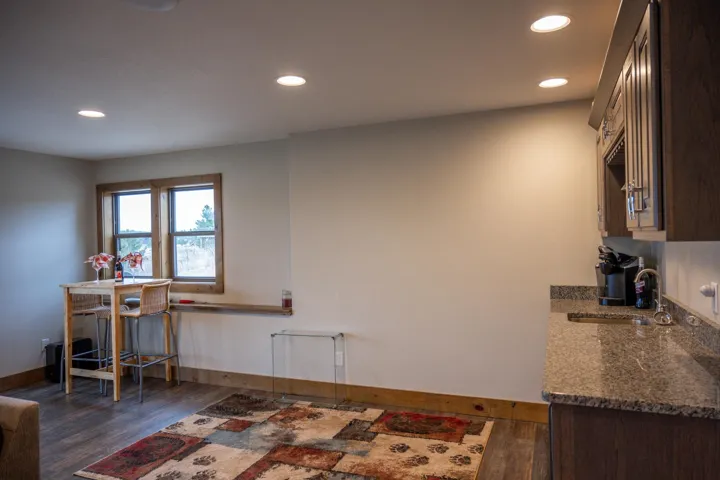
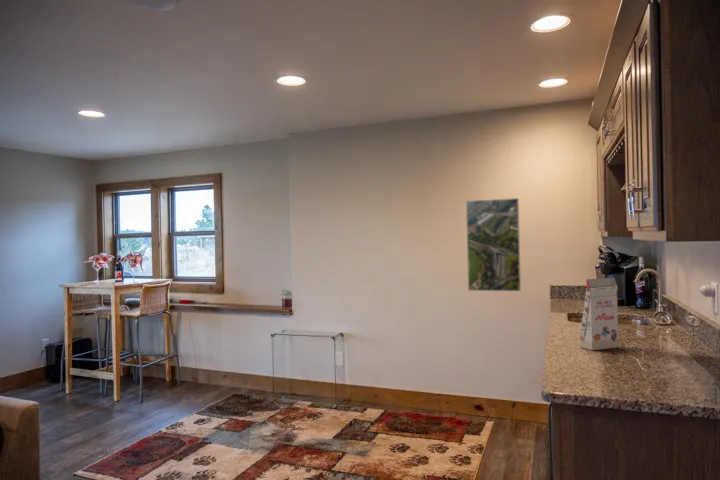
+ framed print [465,197,522,293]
+ gift box [579,277,619,351]
